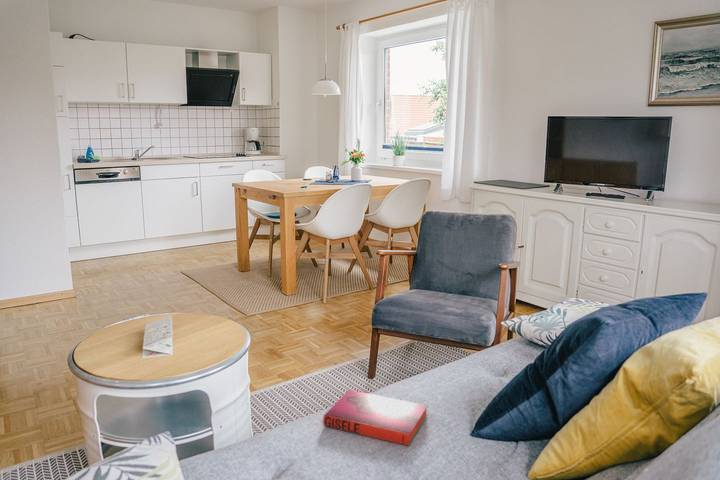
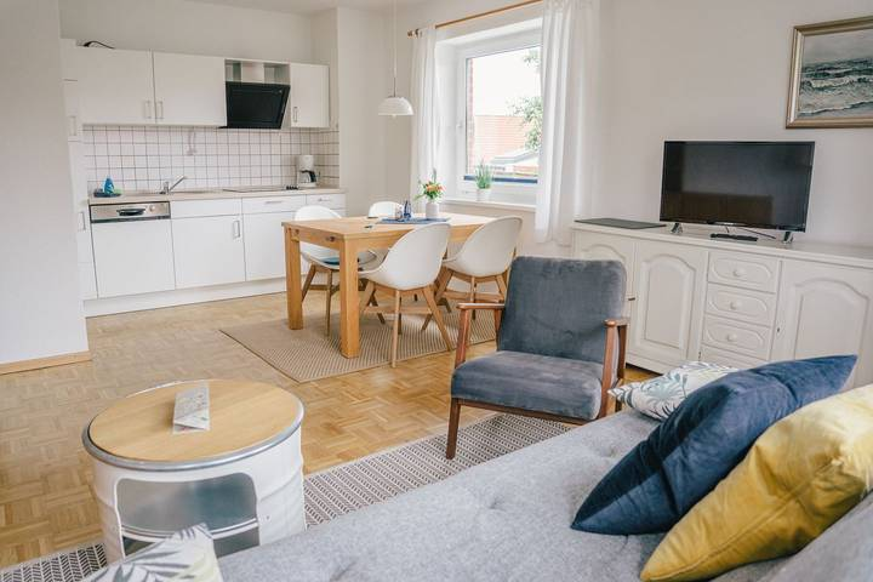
- hardback book [322,389,429,447]
